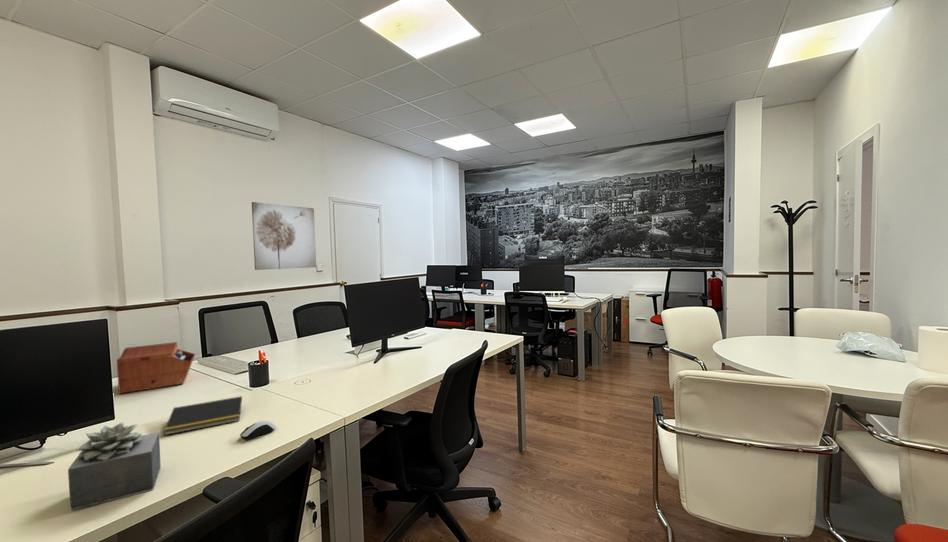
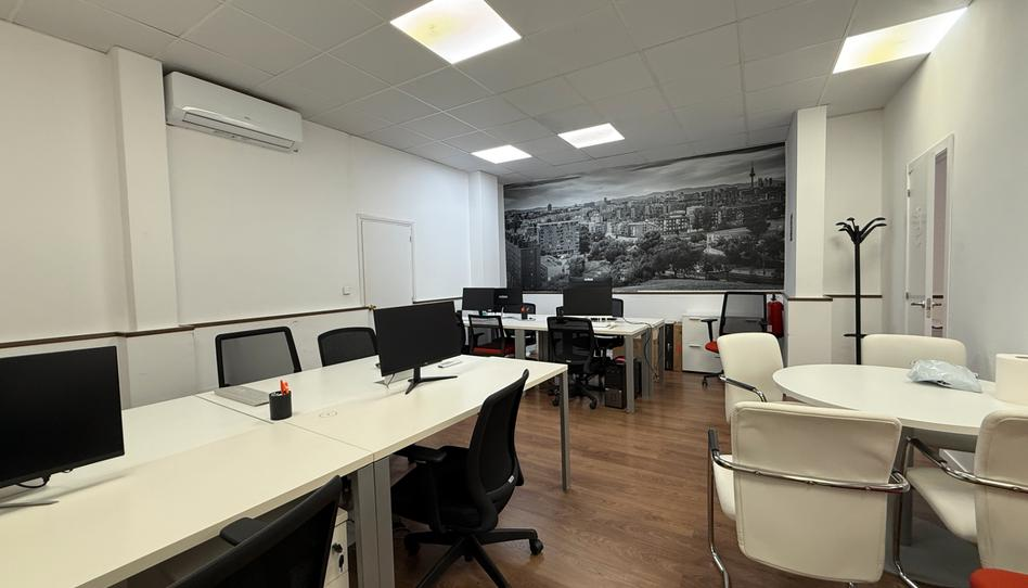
- succulent plant [67,421,162,511]
- notepad [163,395,243,436]
- sewing box [116,341,196,395]
- computer mouse [239,420,277,441]
- wall art [251,201,317,271]
